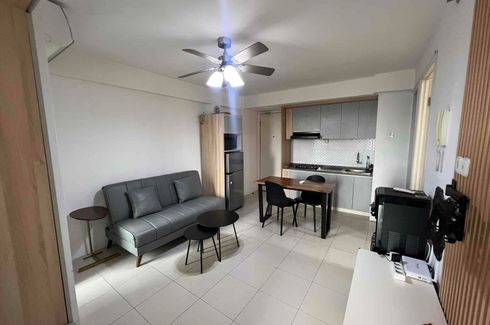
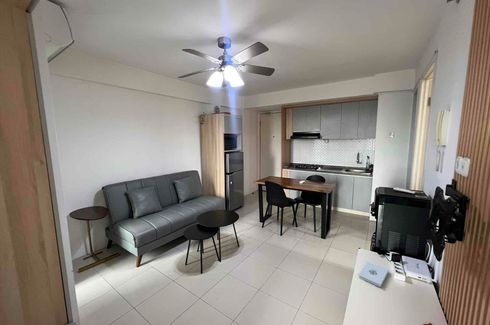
+ notepad [358,261,390,288]
